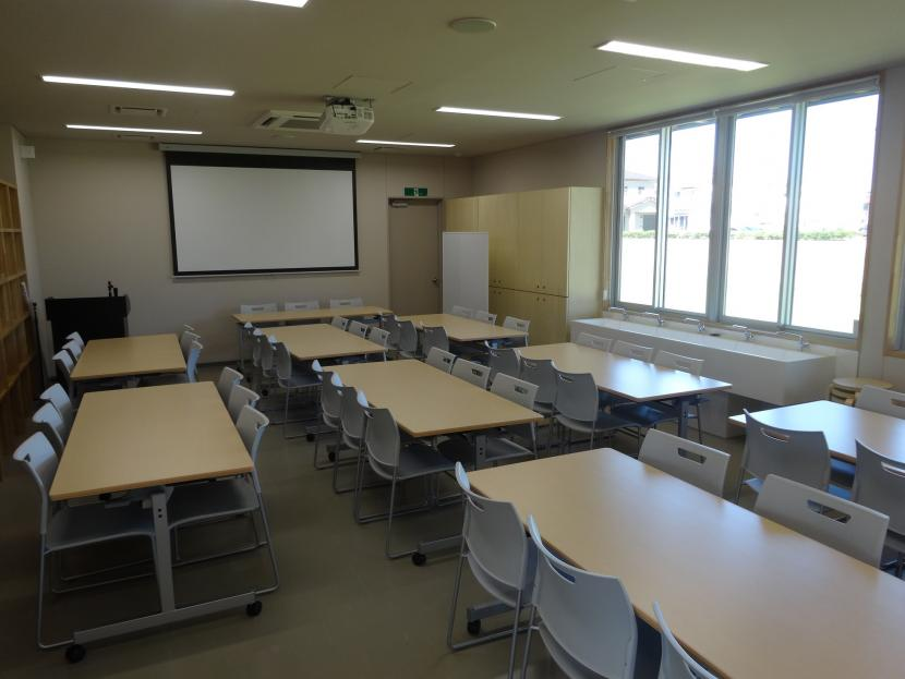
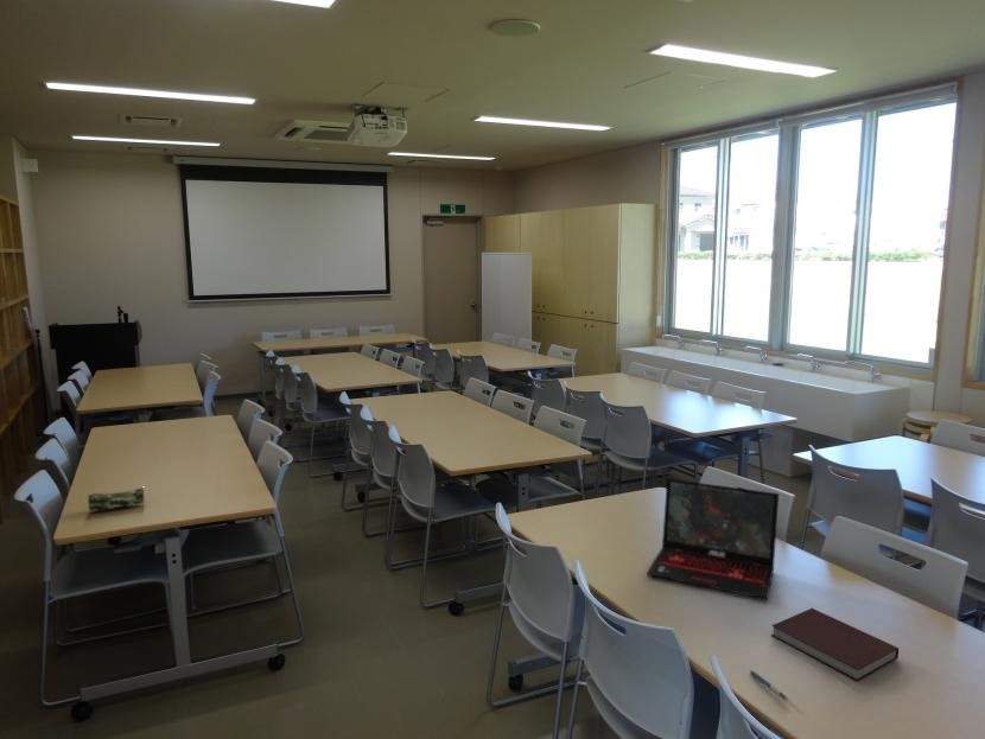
+ notebook [770,607,900,682]
+ pencil case [87,486,145,511]
+ laptop [646,478,780,600]
+ pen [749,670,789,701]
